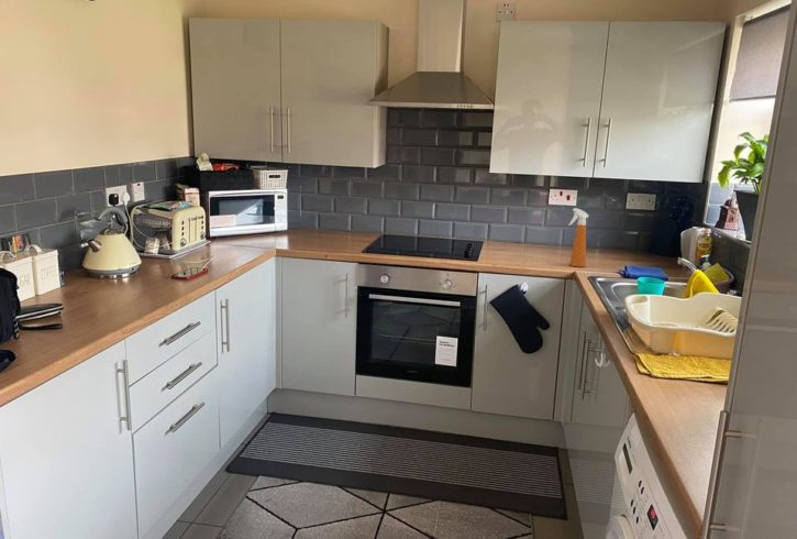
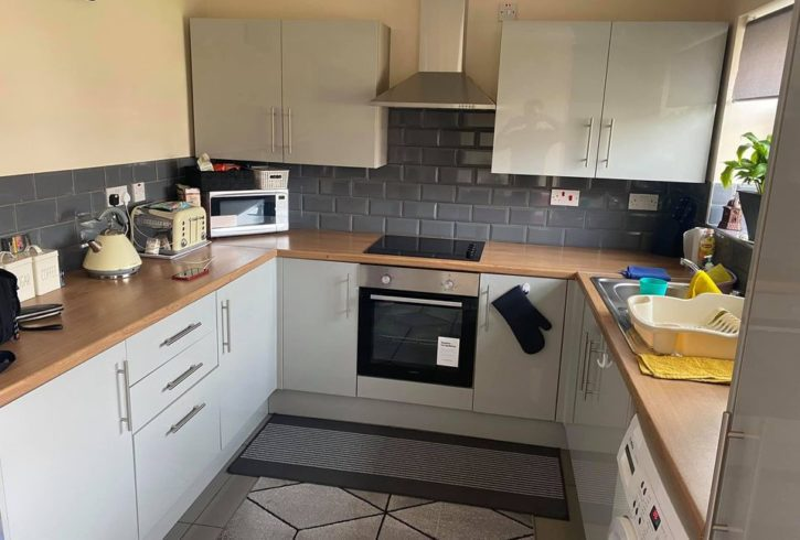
- spray bottle [567,207,590,268]
